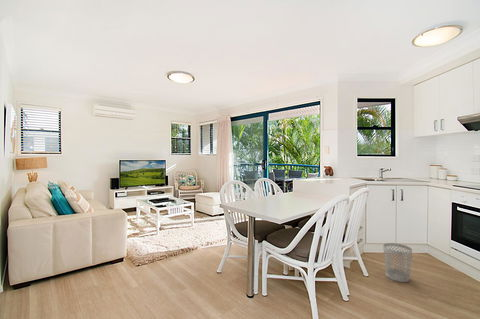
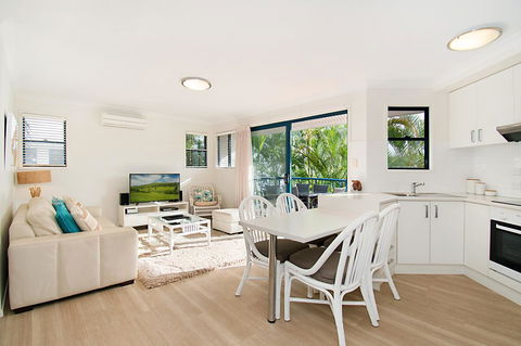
- wastebasket [382,242,413,283]
